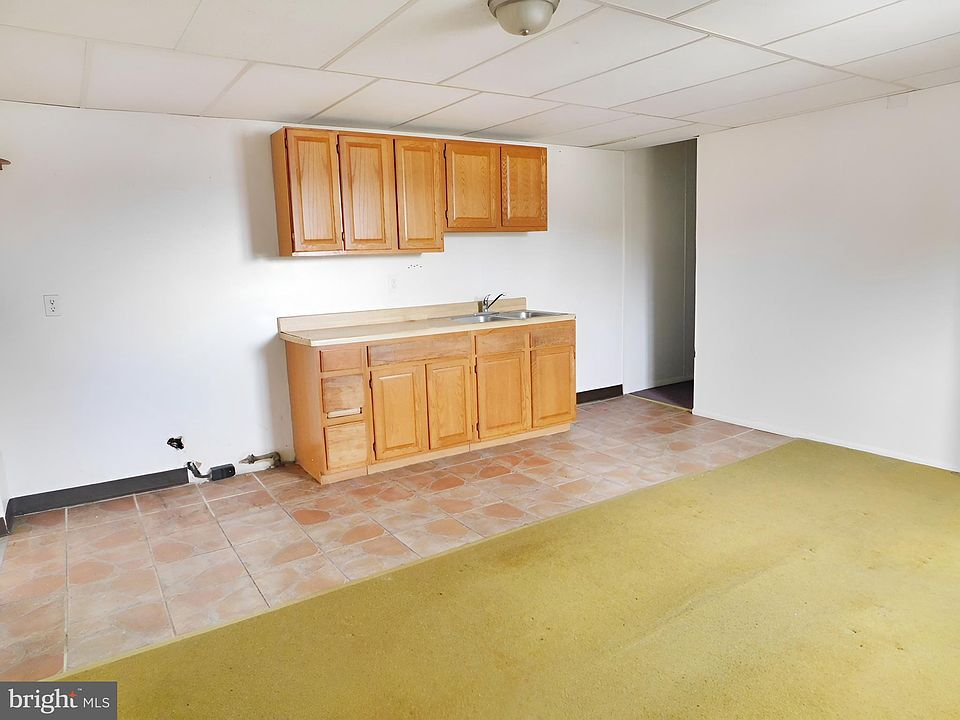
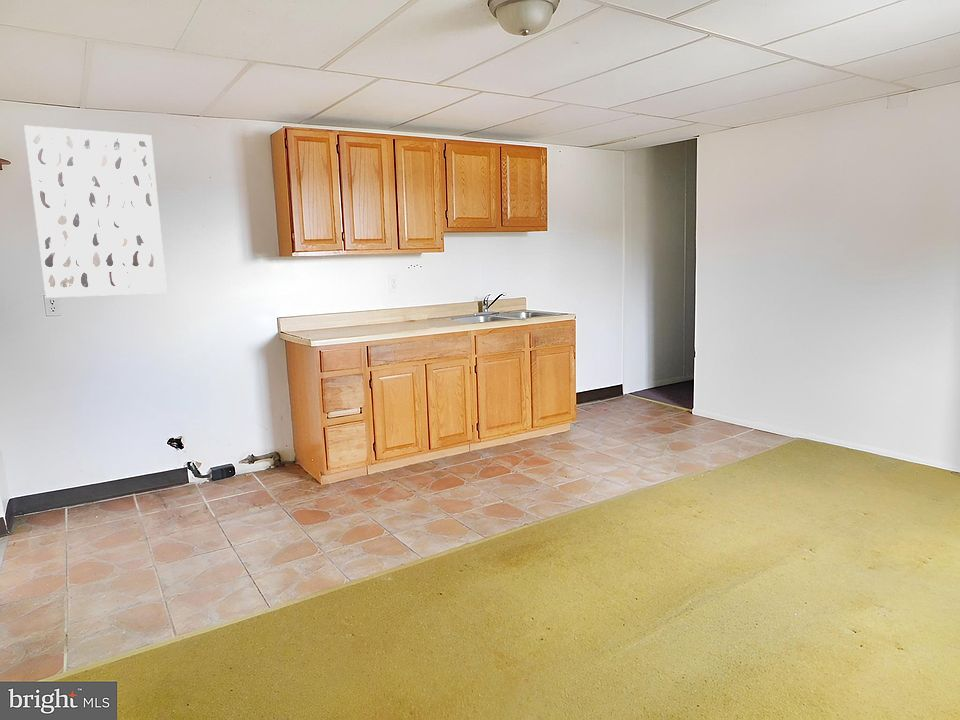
+ wall art [23,124,168,299]
